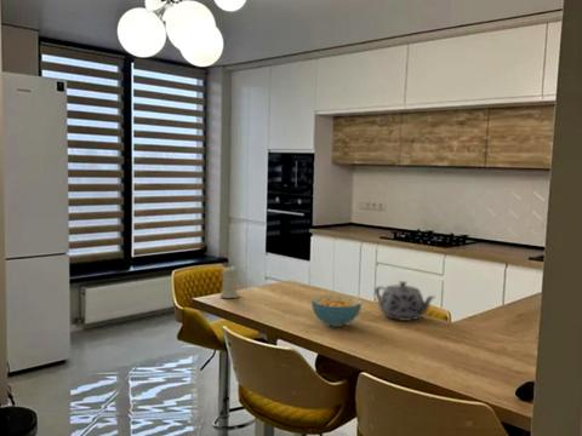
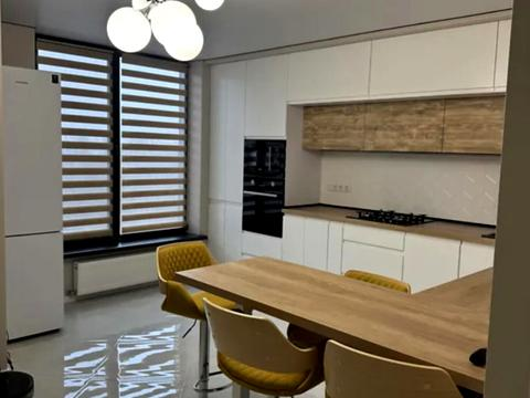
- teapot [373,280,438,322]
- candle [218,265,240,299]
- cereal bowl [310,293,363,328]
